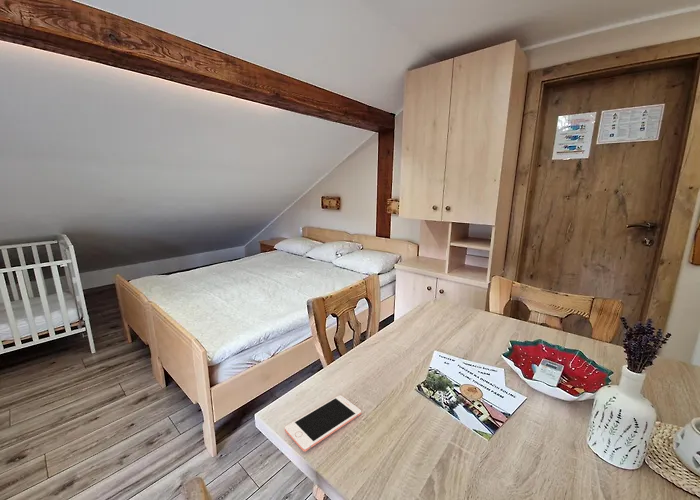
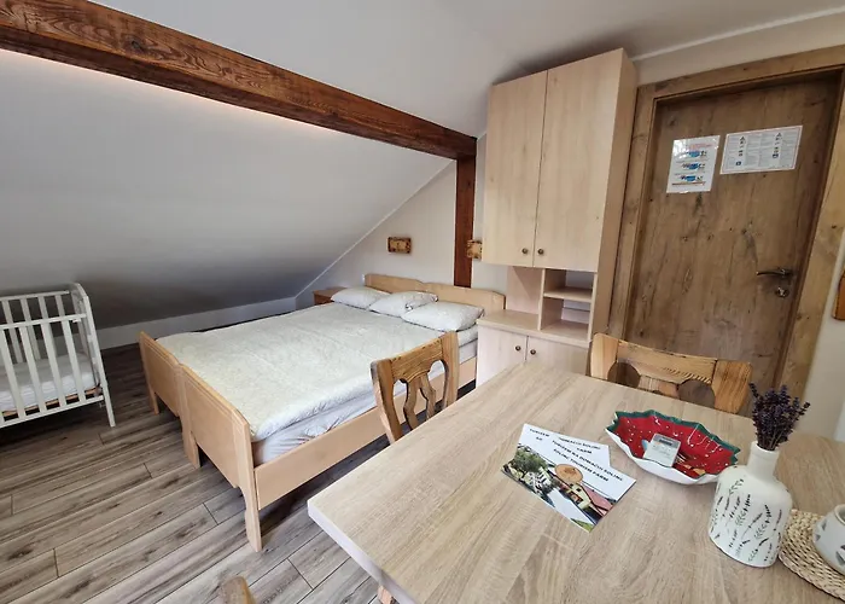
- cell phone [284,394,362,453]
